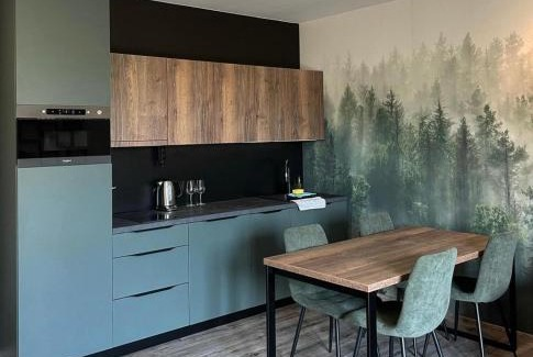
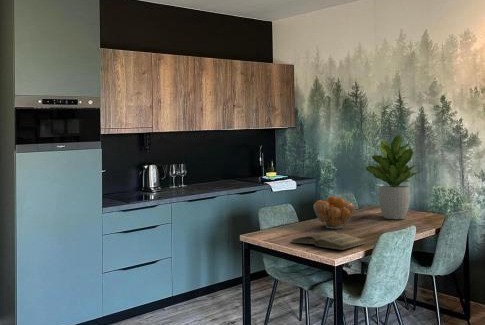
+ potted plant [364,134,422,220]
+ book [290,231,366,251]
+ fruit basket [313,195,356,229]
